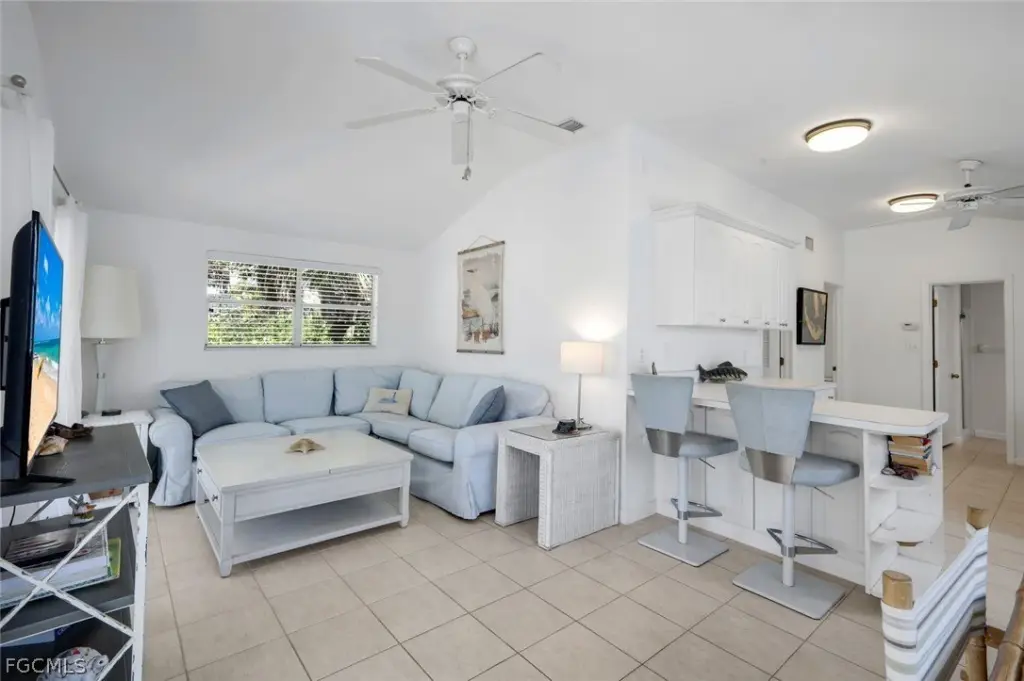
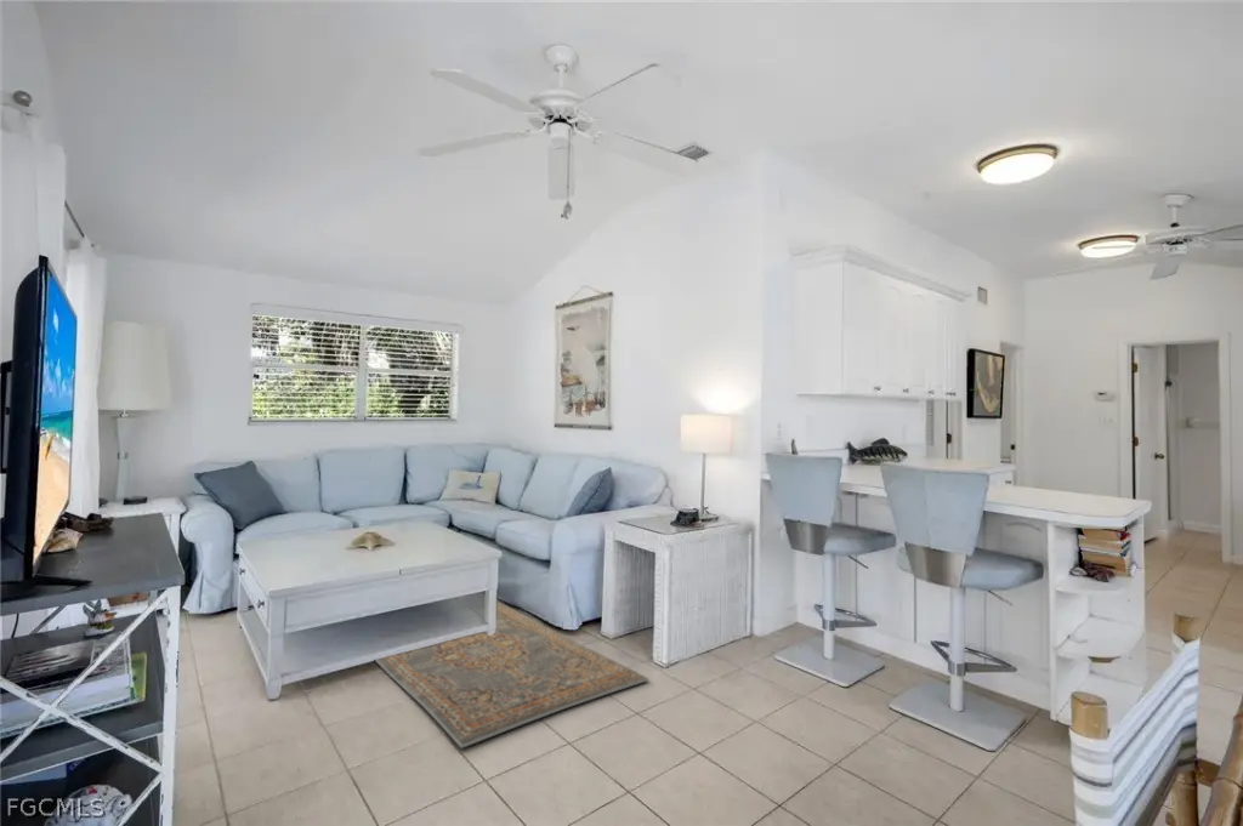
+ rug [374,600,651,750]
